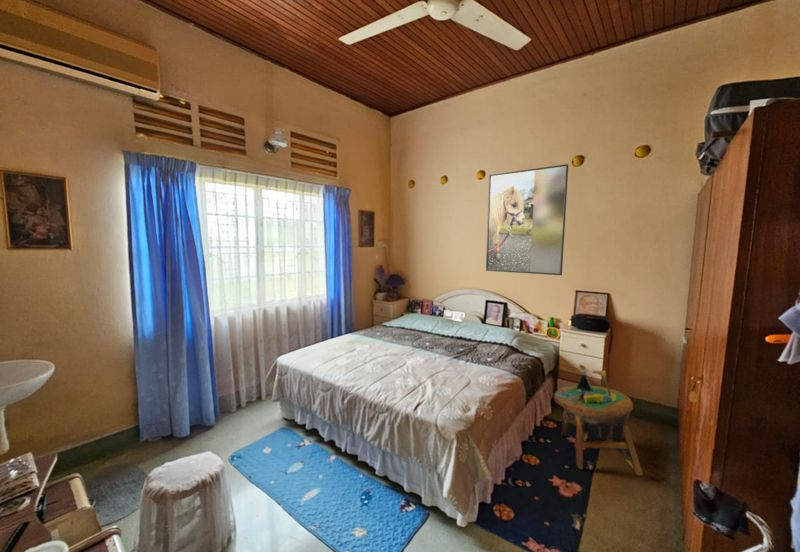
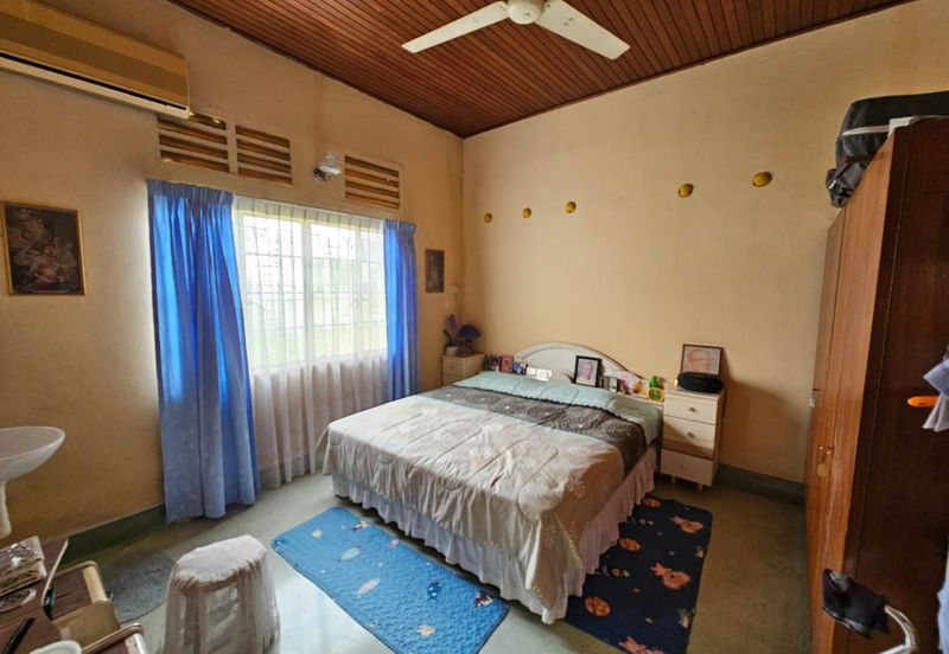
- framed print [485,163,569,276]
- side table [553,369,644,476]
